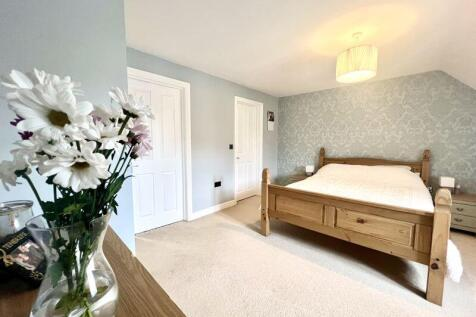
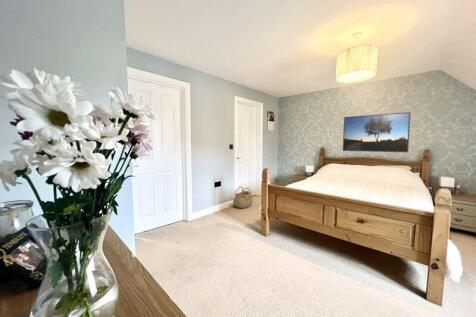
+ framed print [342,111,412,153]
+ basket [232,186,254,209]
